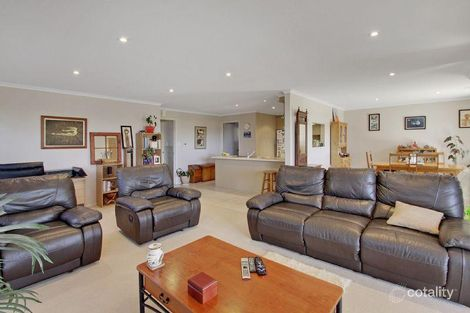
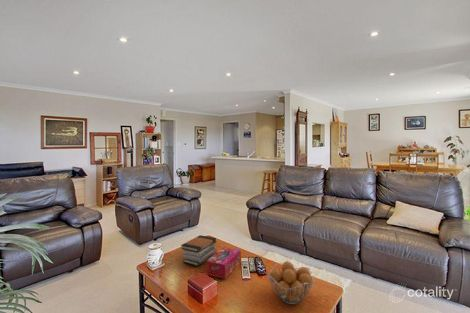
+ tissue box [205,246,242,280]
+ book stack [180,234,218,267]
+ fruit basket [267,260,314,305]
